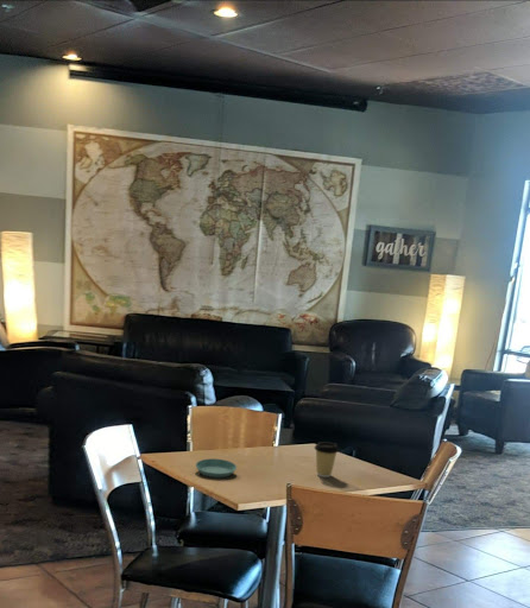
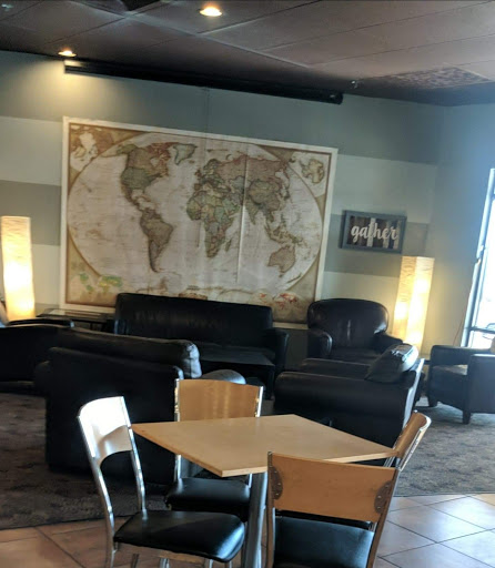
- coffee cup [314,441,340,479]
- saucer [195,457,238,479]
